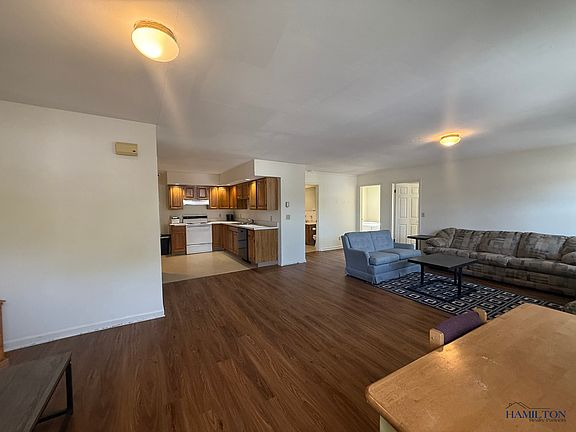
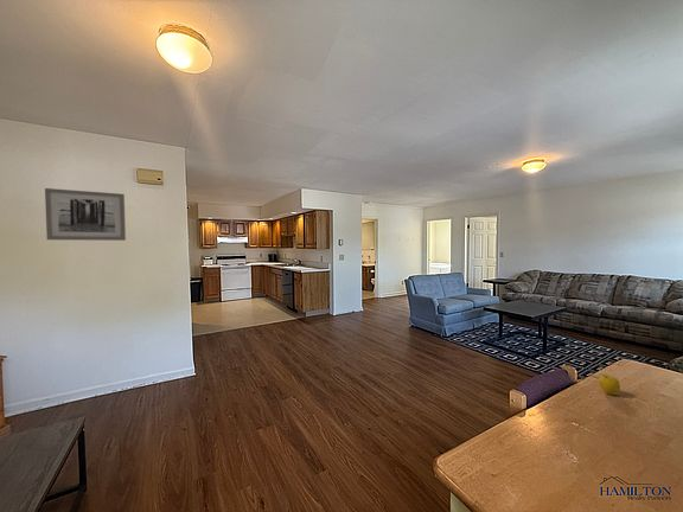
+ wall art [44,187,127,242]
+ apple [598,372,621,396]
